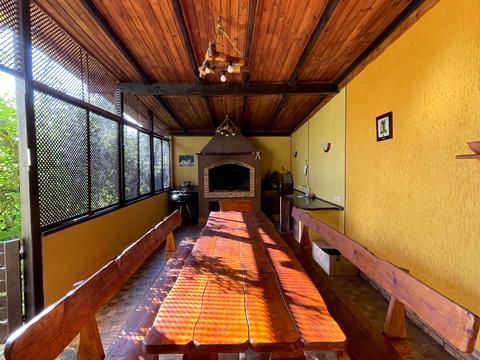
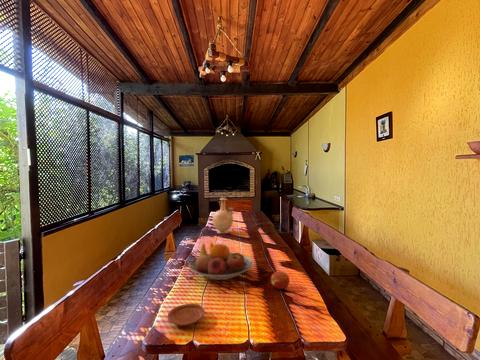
+ apple [270,270,291,290]
+ plate [167,303,206,327]
+ fruit bowl [188,242,254,281]
+ vase [212,192,235,235]
